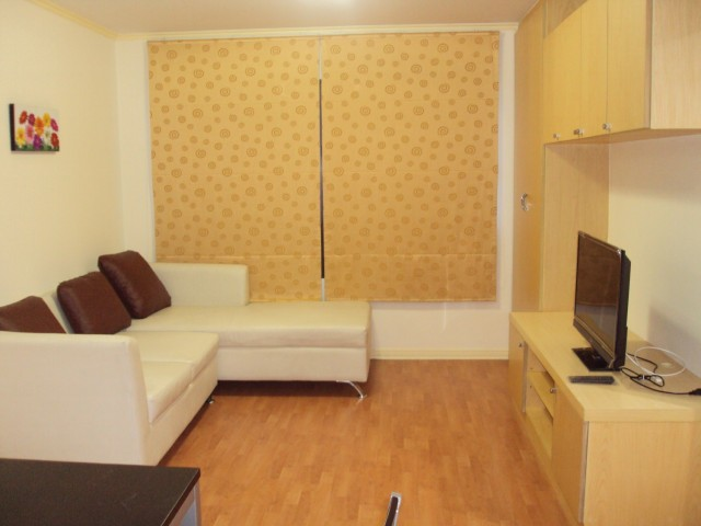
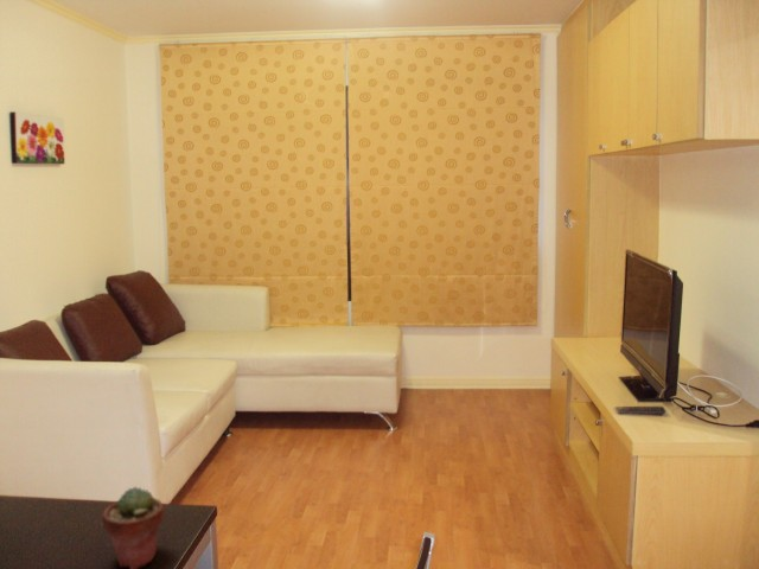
+ potted succulent [101,486,165,569]
